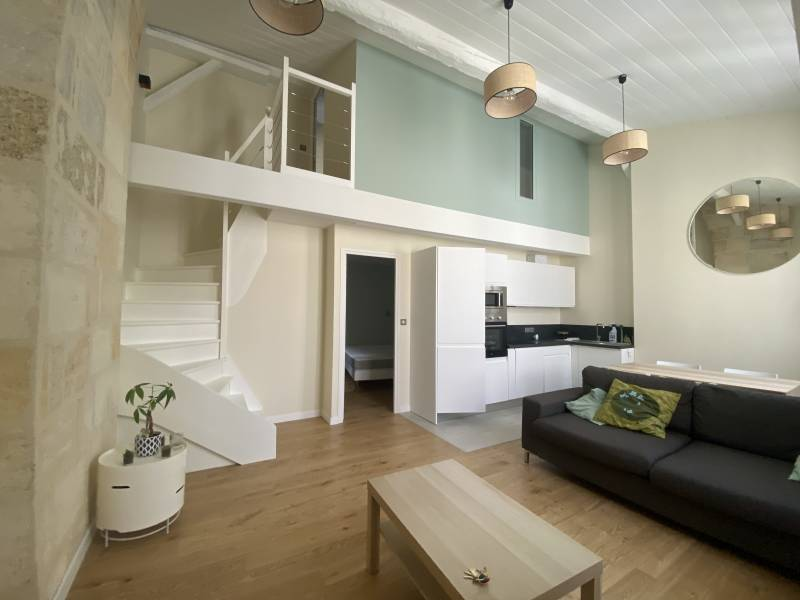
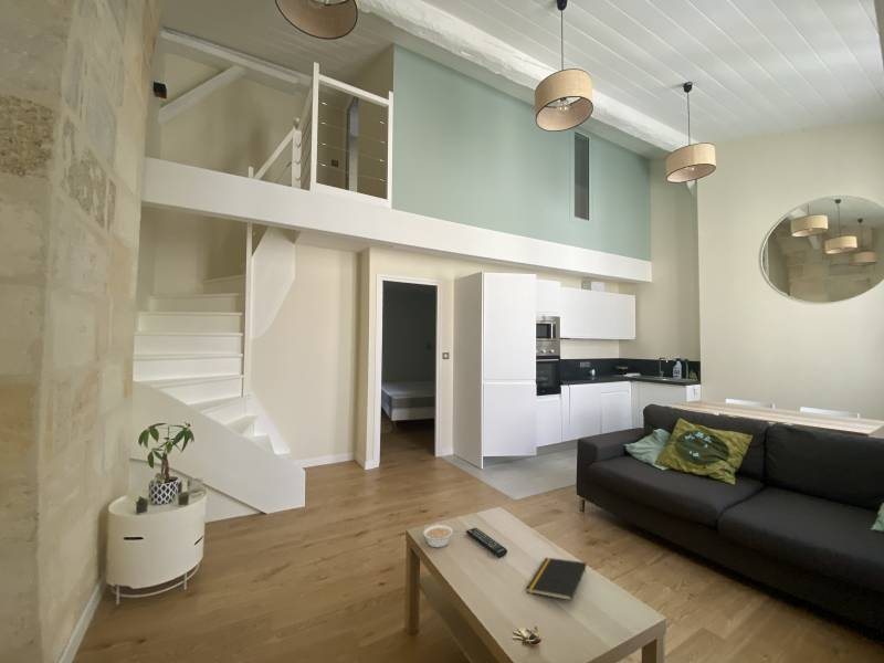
+ remote control [465,527,508,558]
+ legume [422,524,460,549]
+ notepad [525,557,588,601]
